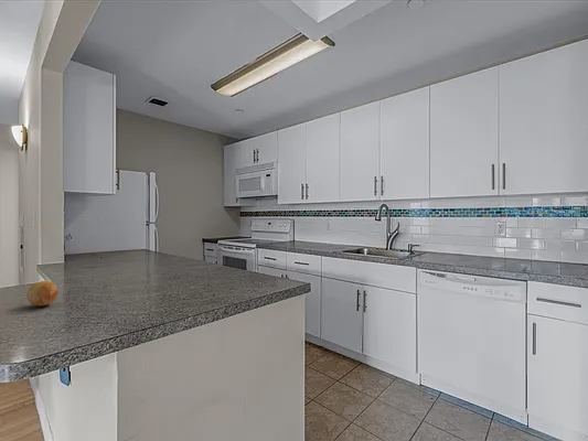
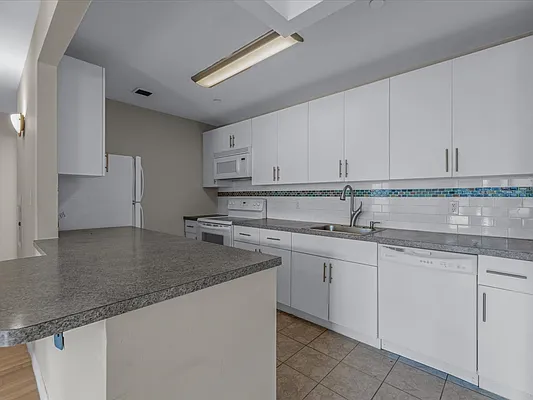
- fruit [25,279,60,308]
